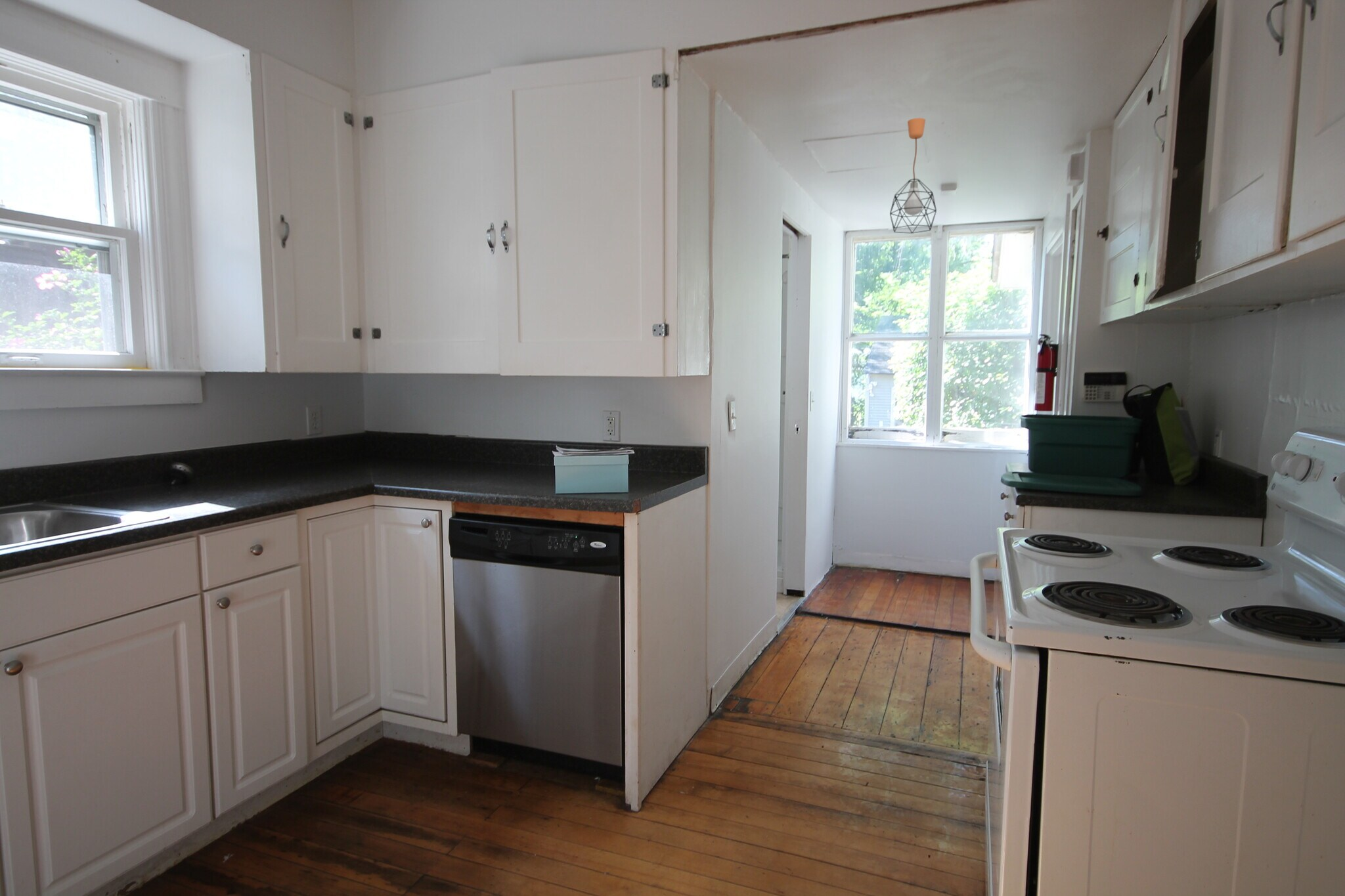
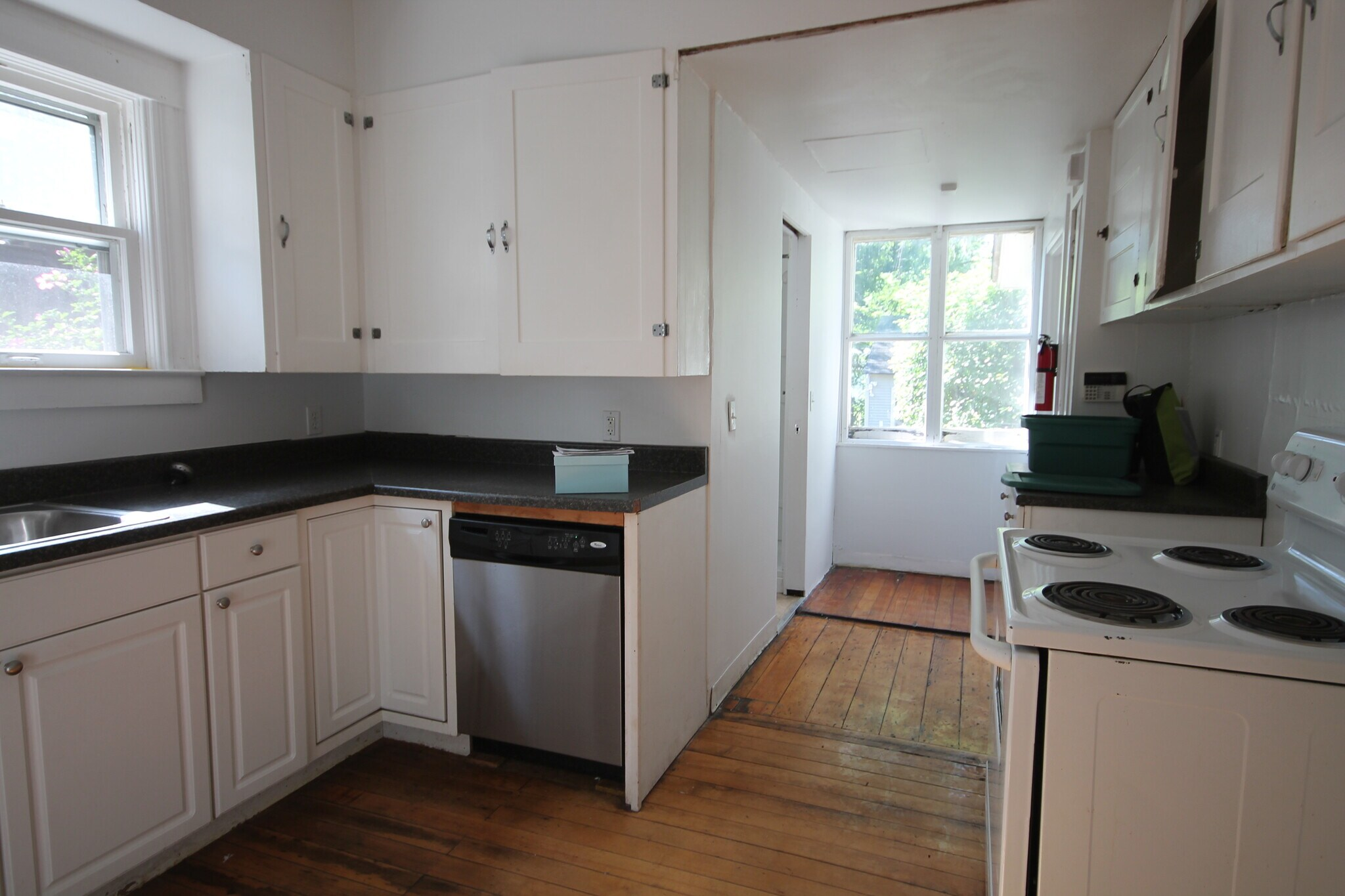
- pendant light [889,117,937,234]
